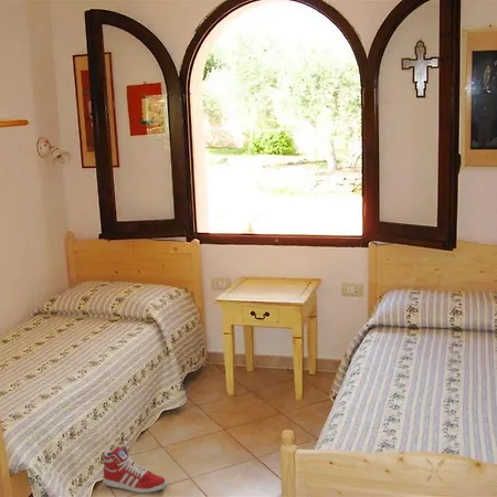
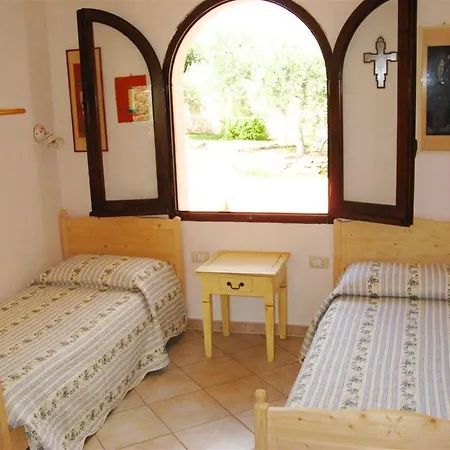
- sneaker [102,444,168,495]
